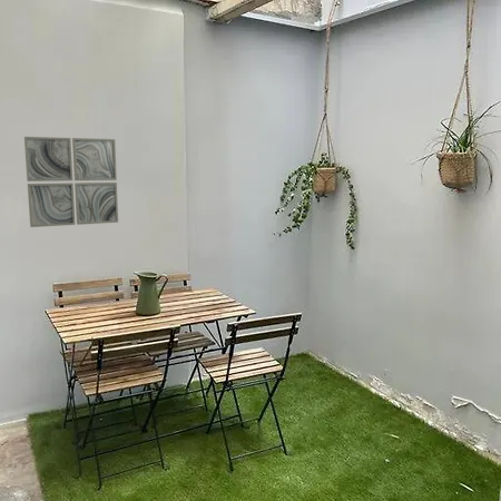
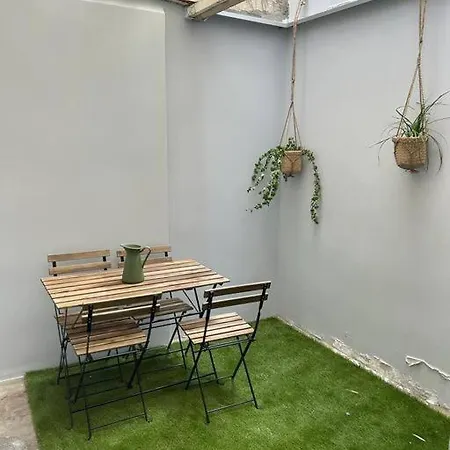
- wall art [23,136,119,228]
